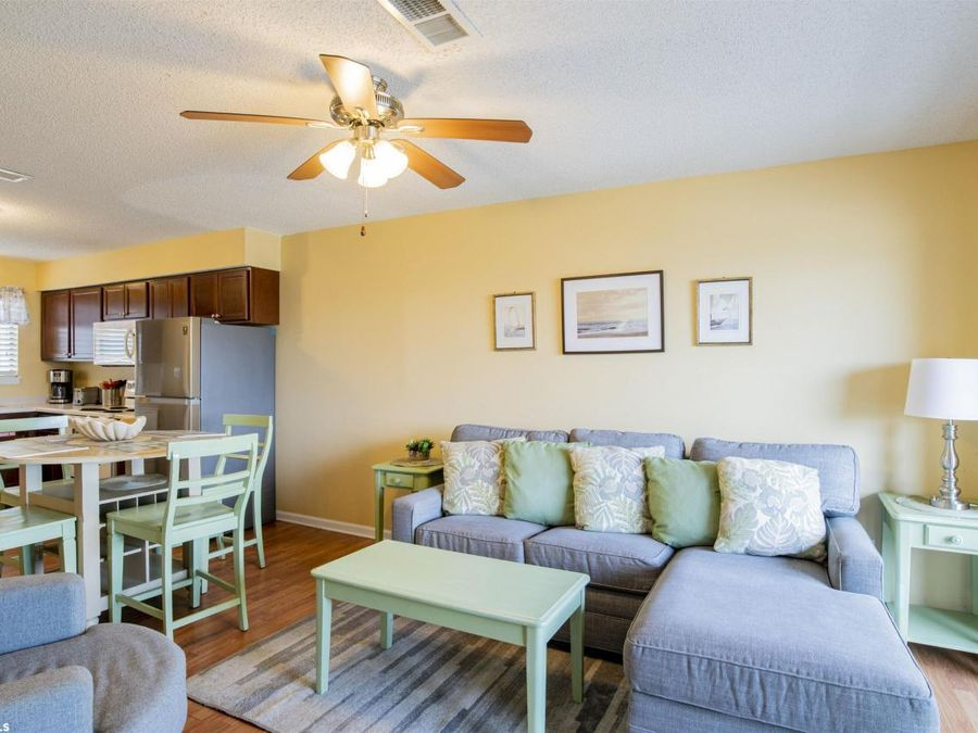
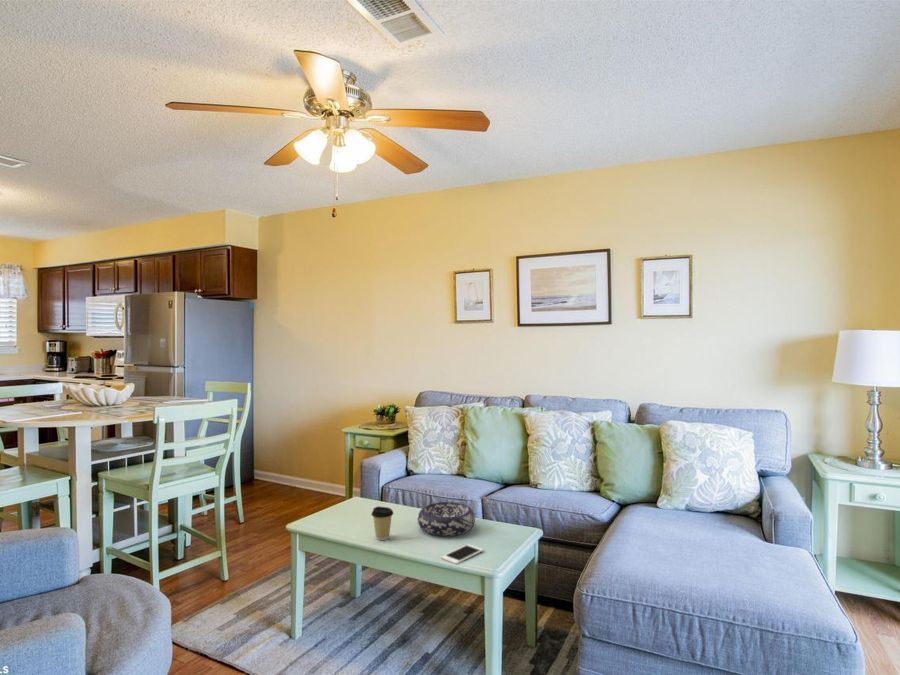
+ coffee cup [370,506,394,541]
+ cell phone [440,543,484,565]
+ decorative bowl [417,501,476,537]
